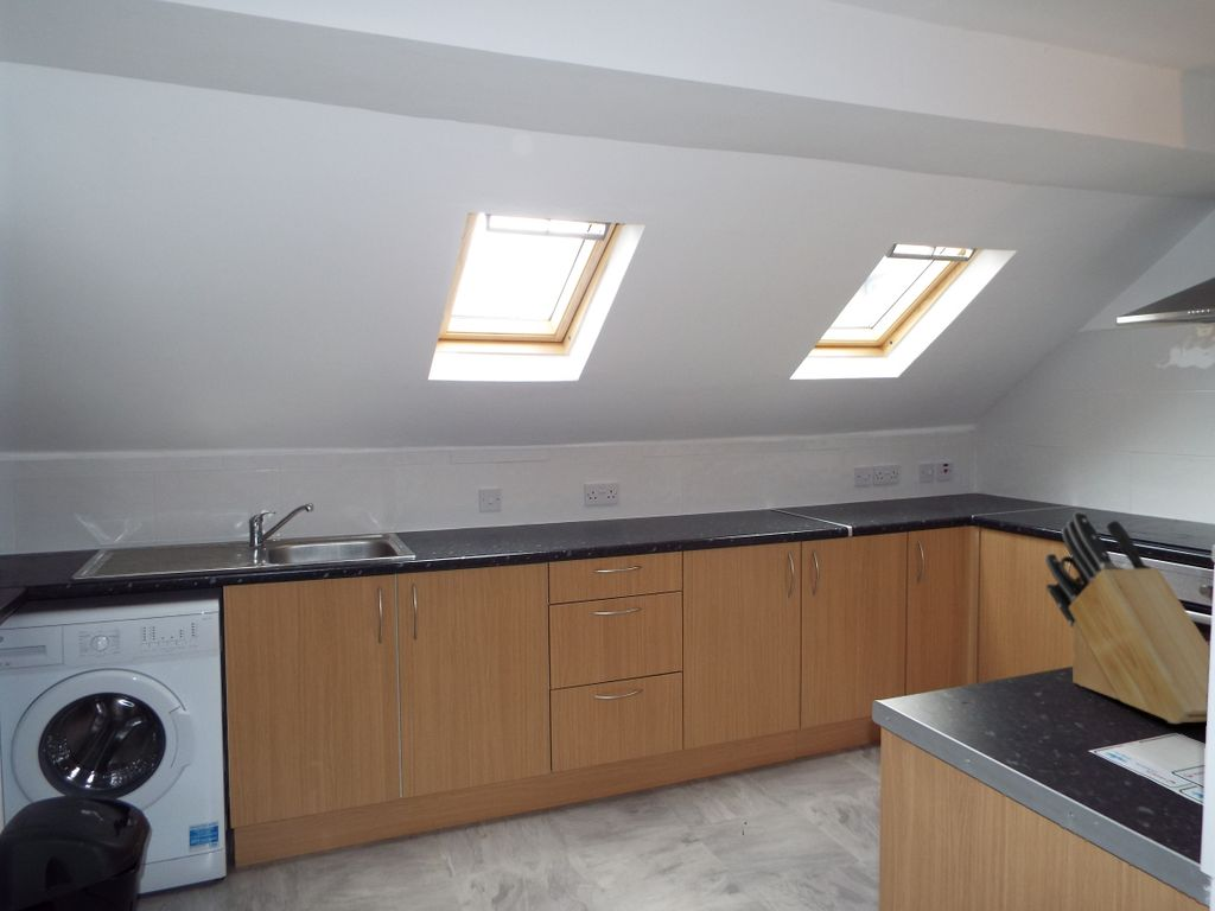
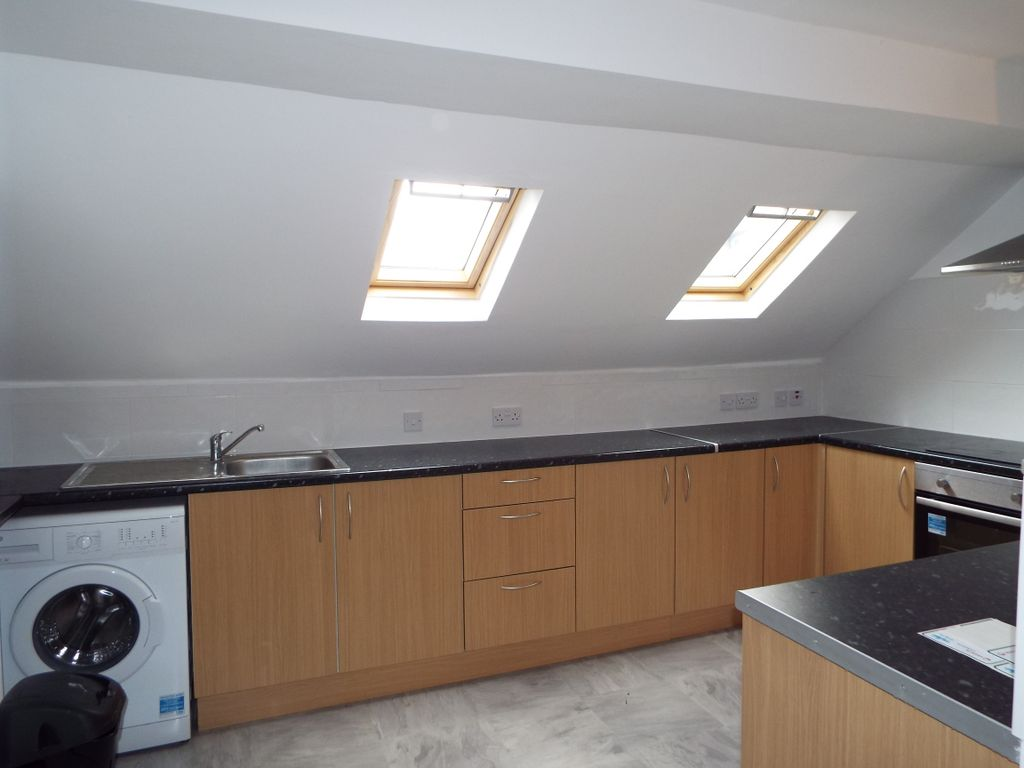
- knife block [1044,510,1210,725]
